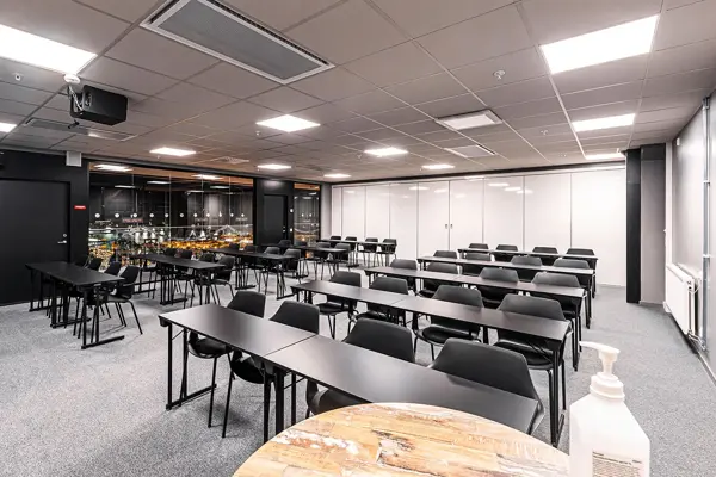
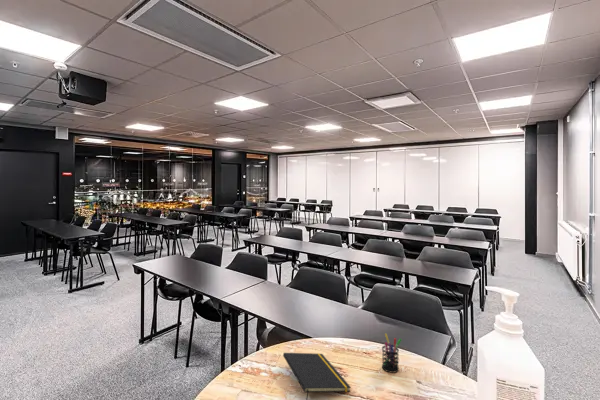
+ pen holder [381,333,402,374]
+ notepad [282,352,352,400]
